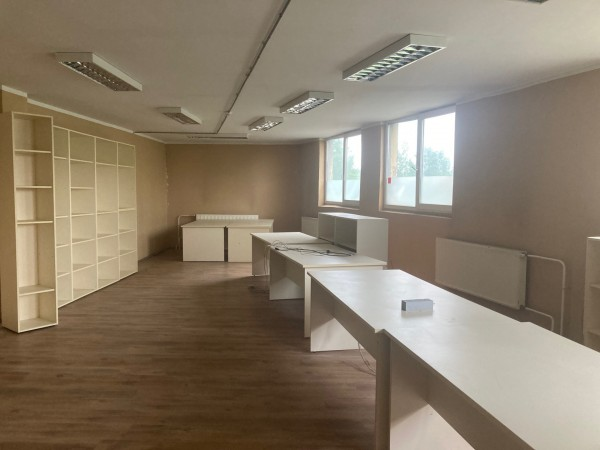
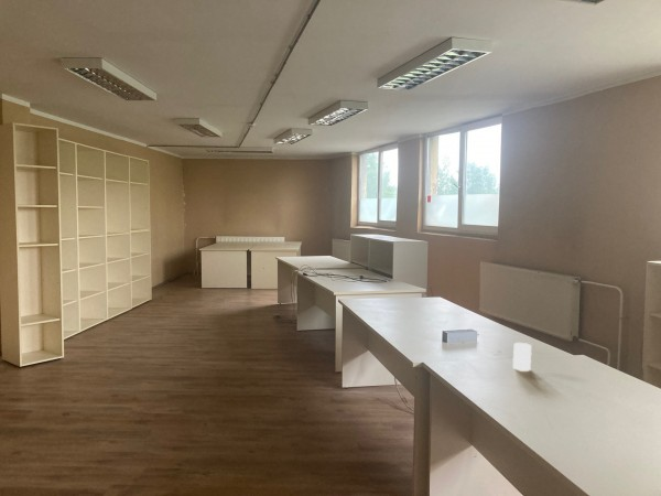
+ cup [512,342,532,373]
